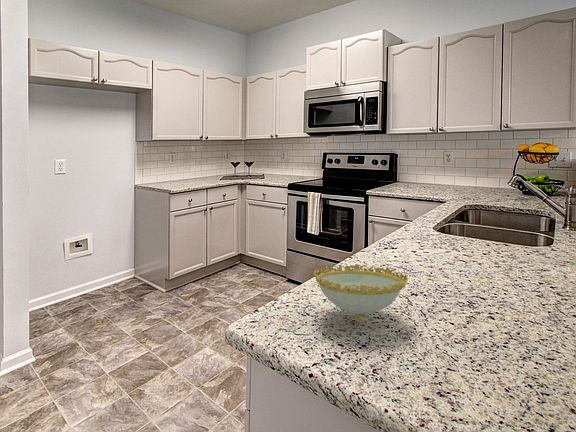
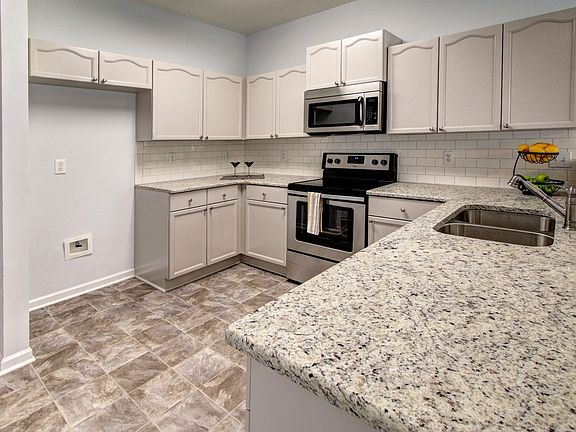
- decorative bowl [313,263,409,324]
